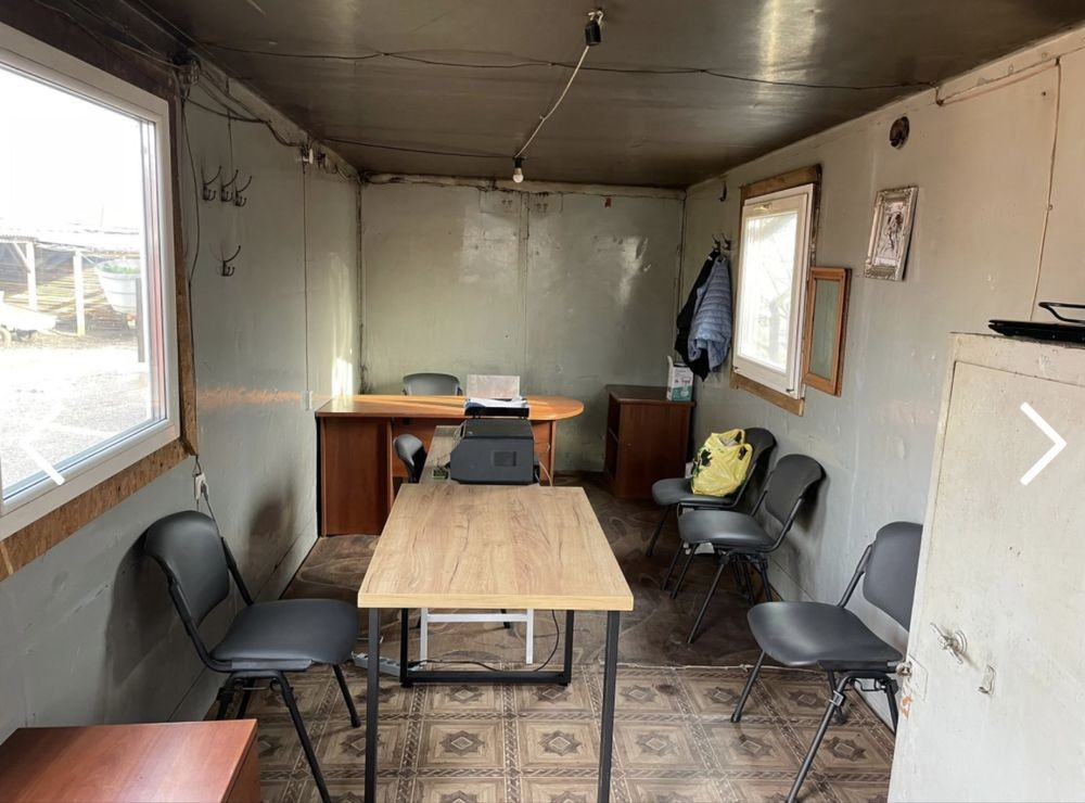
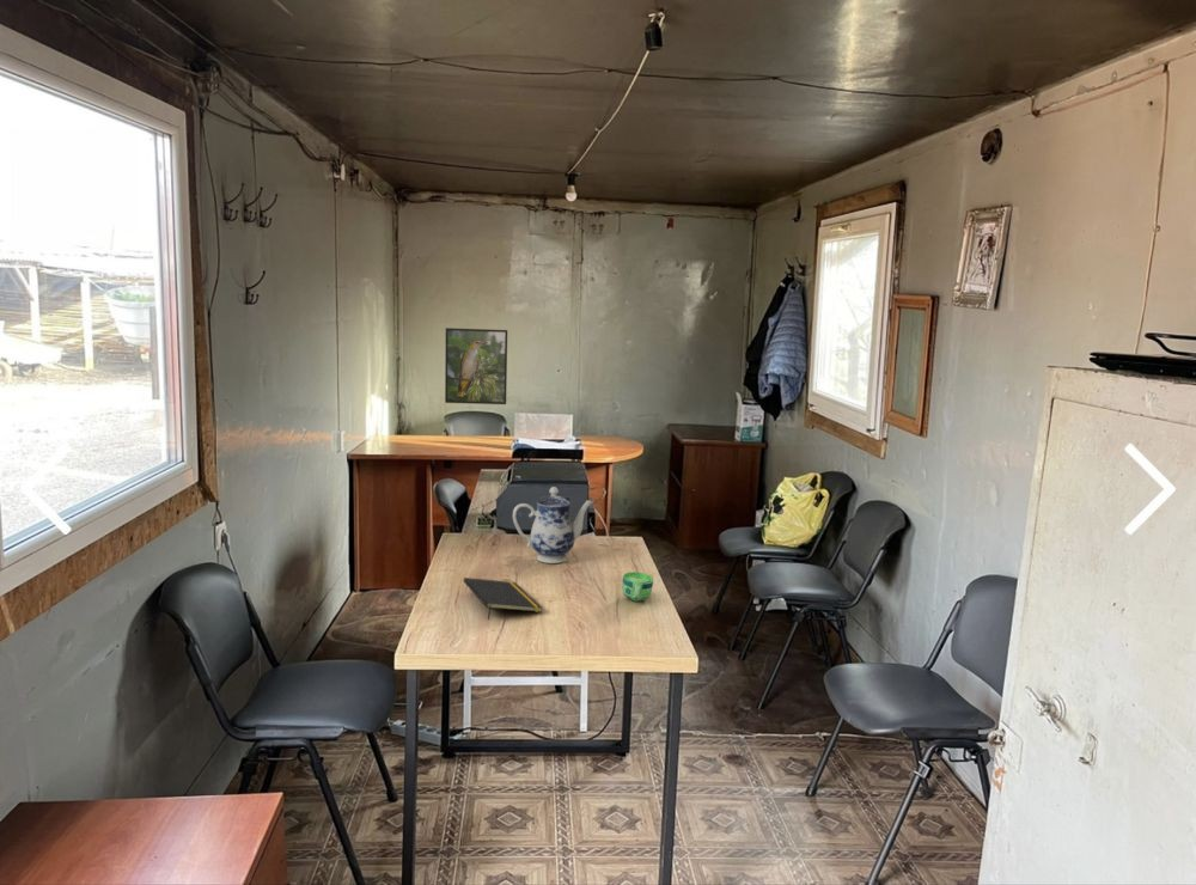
+ teapot [512,486,593,564]
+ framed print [444,326,508,405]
+ notepad [463,576,543,621]
+ cup [621,570,654,603]
